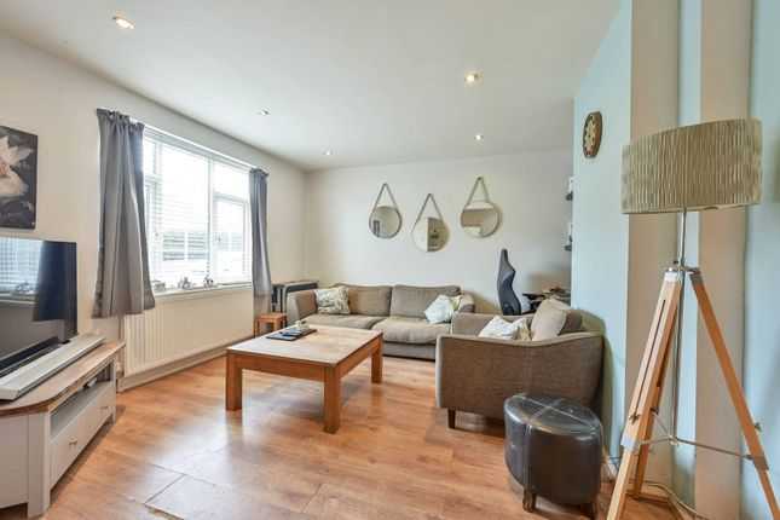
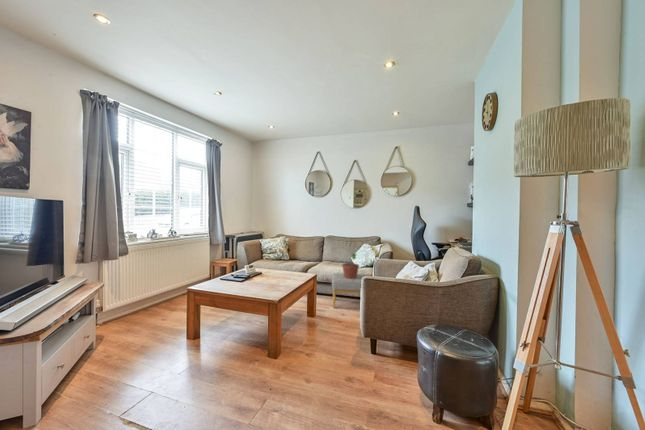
+ potted plant [341,249,360,279]
+ footstool [331,273,371,309]
